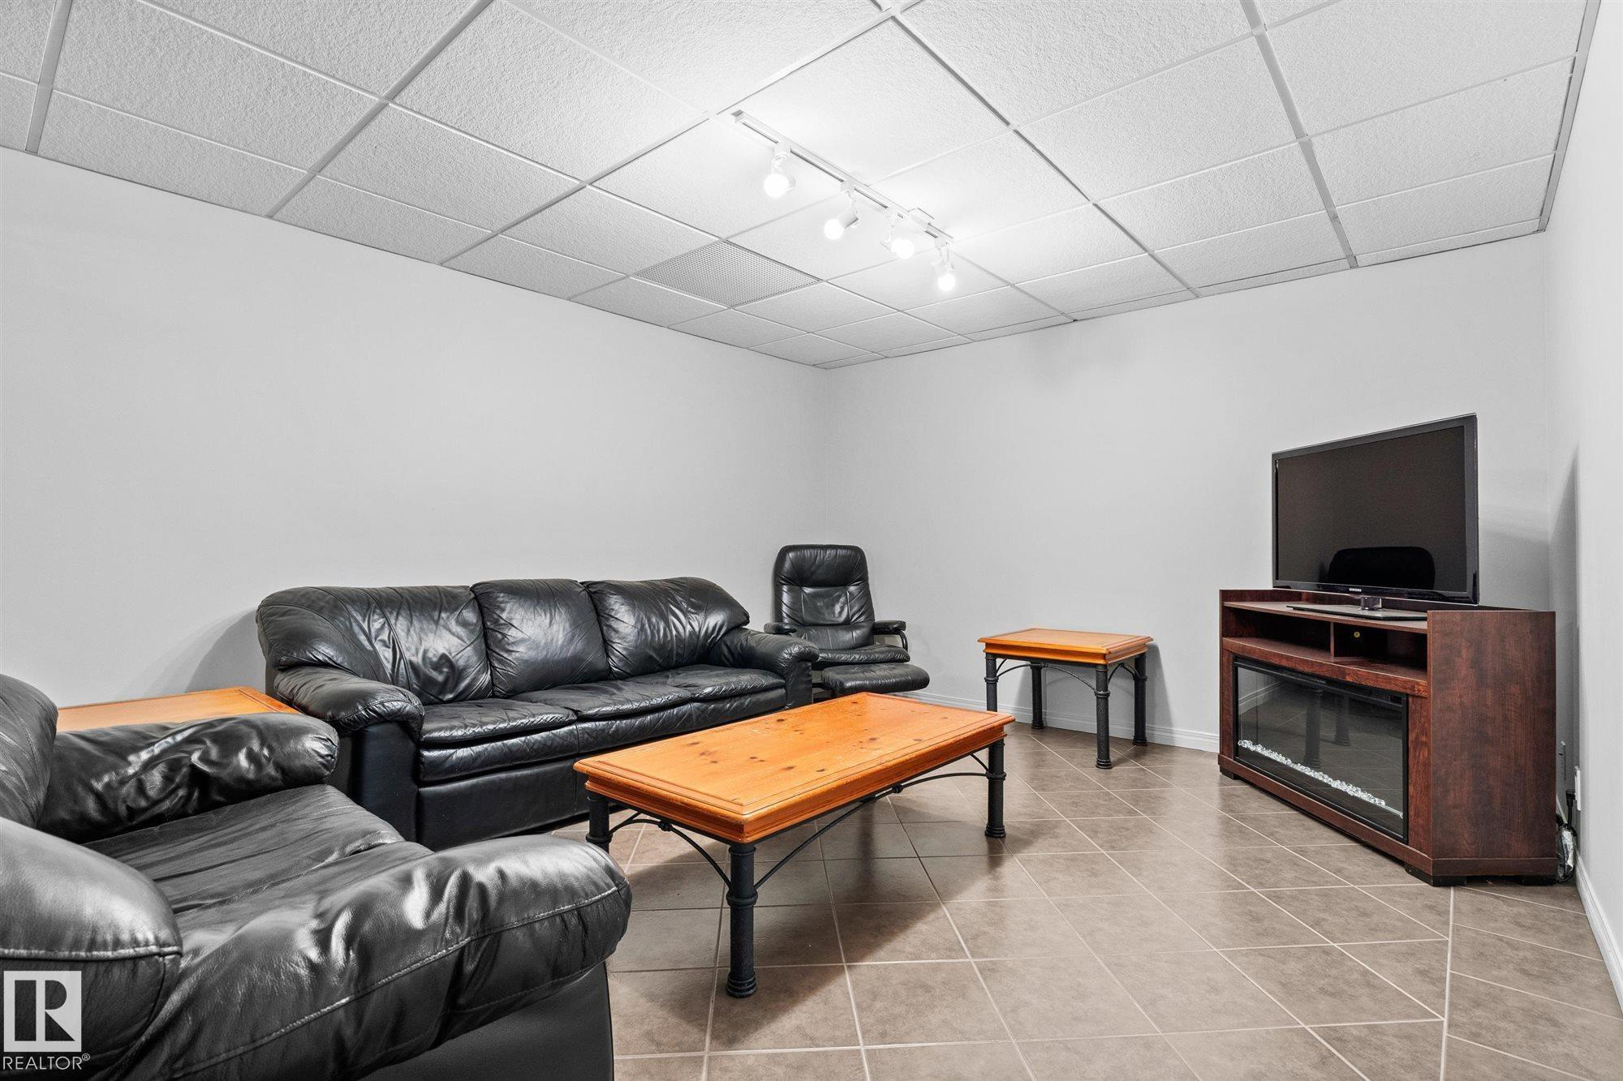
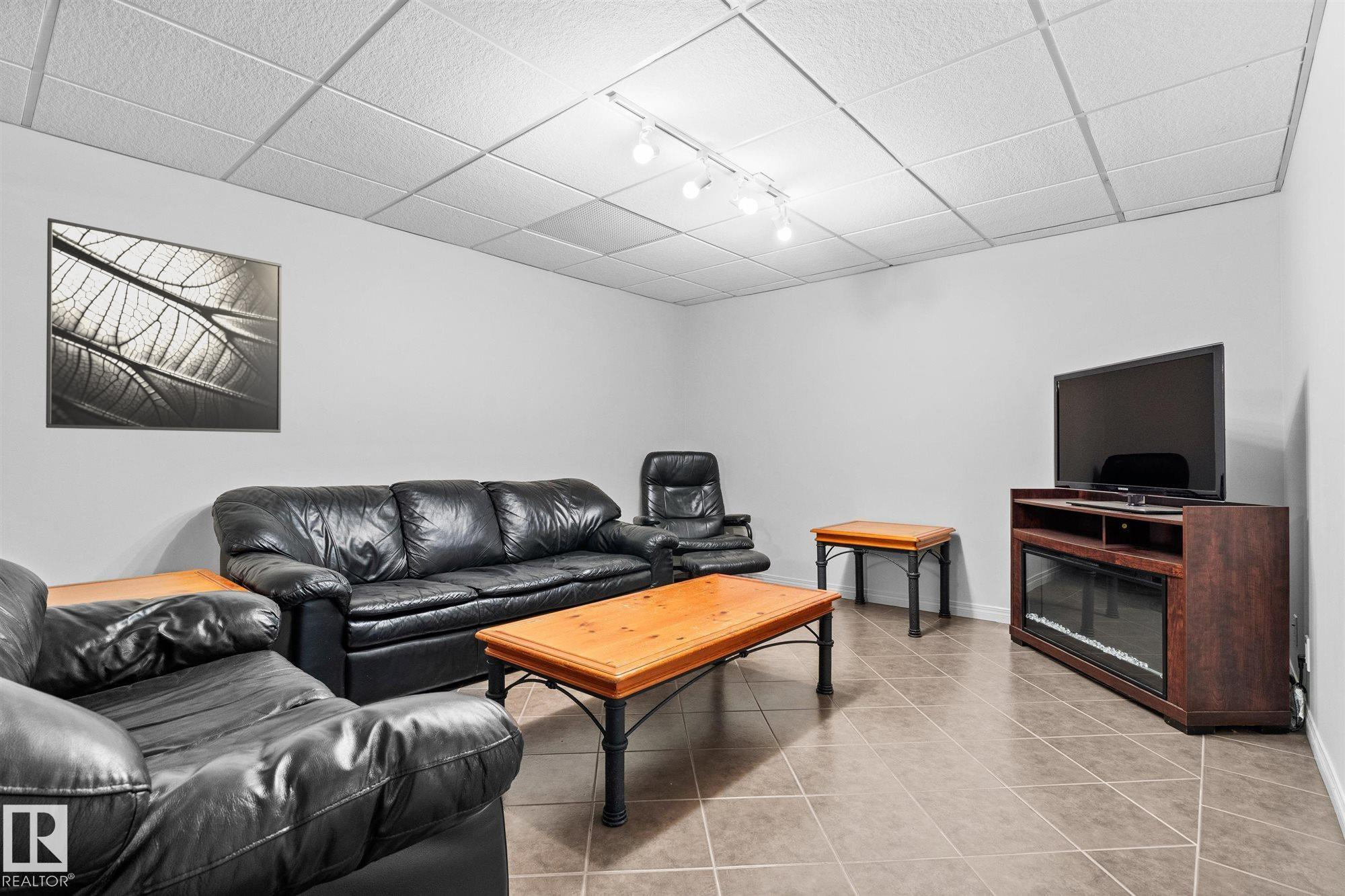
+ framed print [45,217,282,434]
